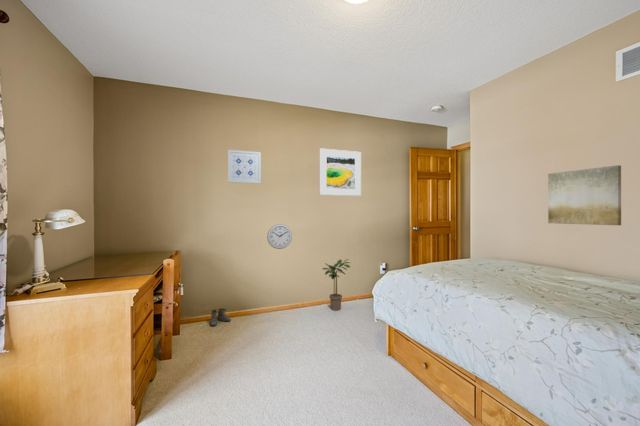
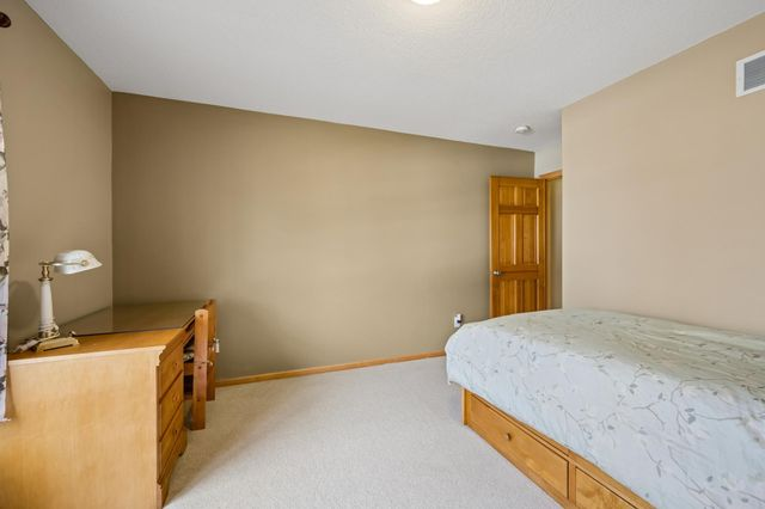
- boots [206,307,232,327]
- wall clock [266,223,293,250]
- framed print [318,147,362,197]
- wall art [547,164,622,226]
- wall art [227,149,262,184]
- potted plant [322,258,351,311]
